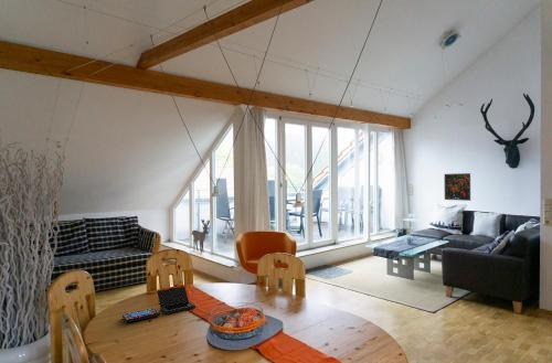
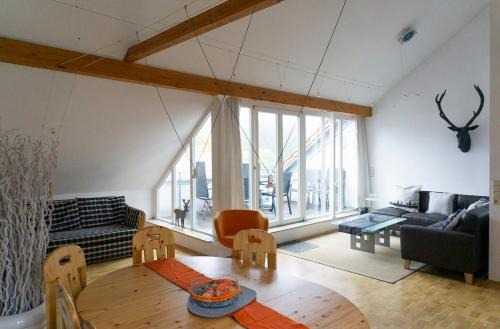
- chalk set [121,286,197,323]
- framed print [443,172,471,202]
